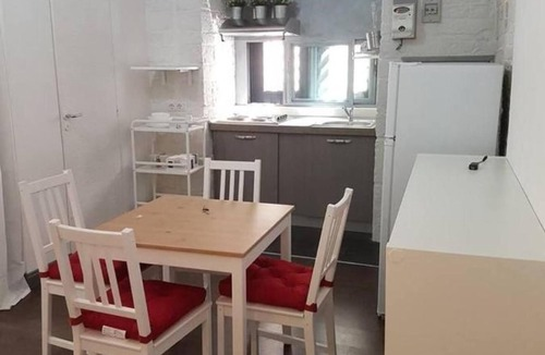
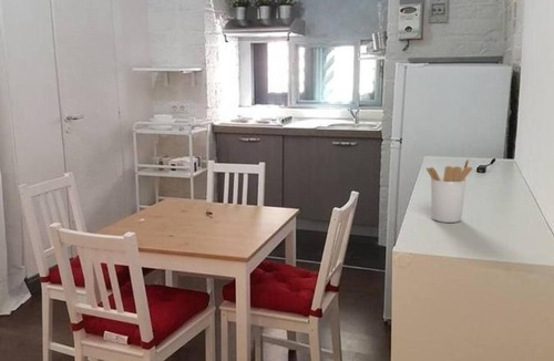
+ utensil holder [425,158,473,224]
